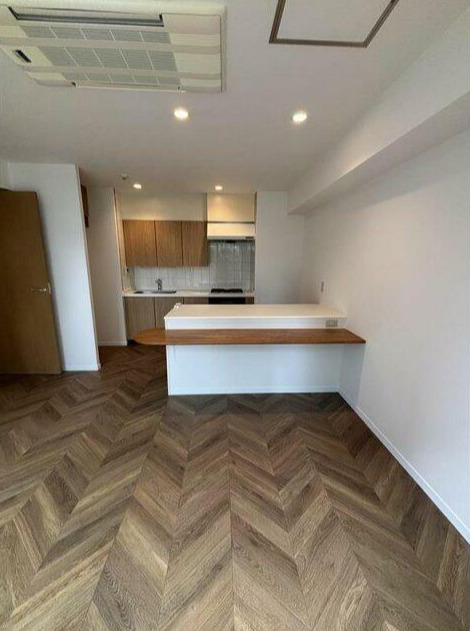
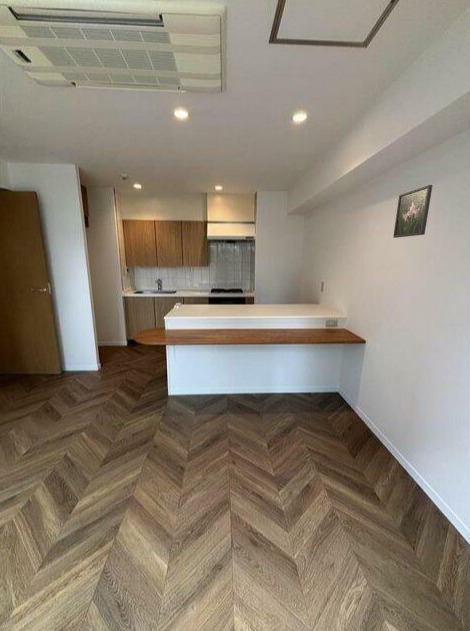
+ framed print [392,184,434,239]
